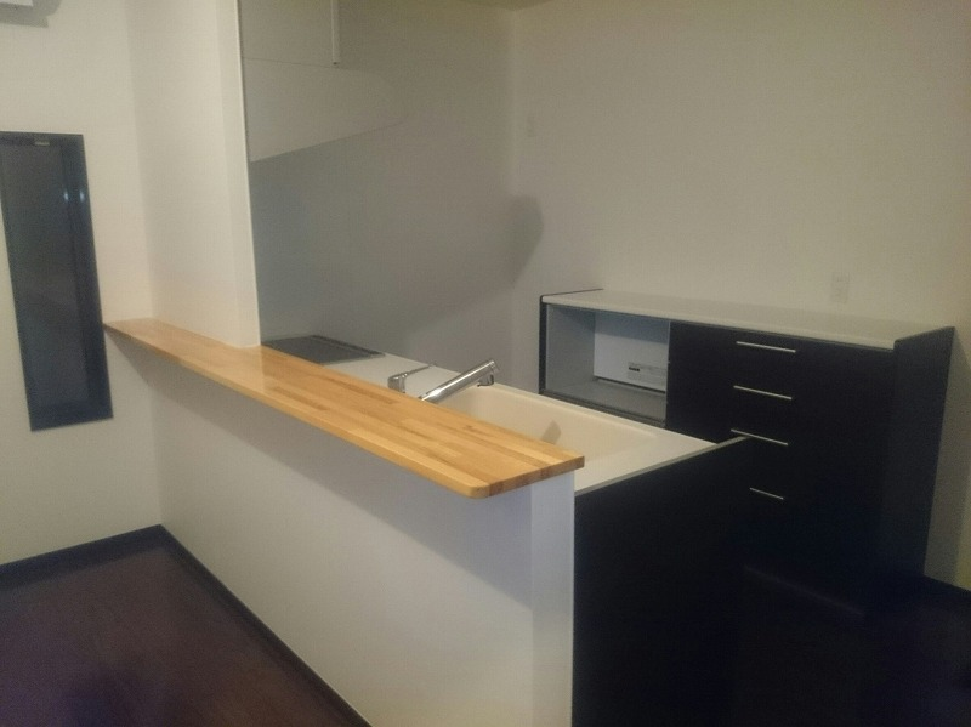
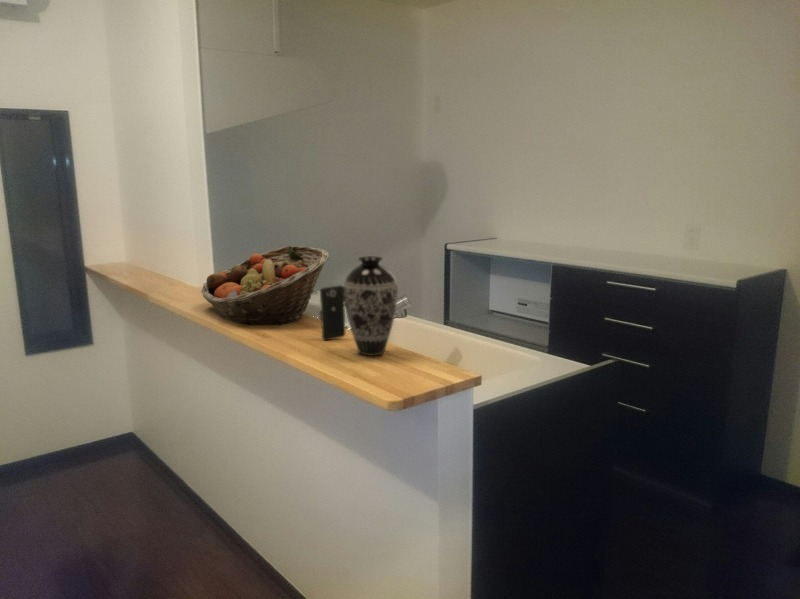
+ fruit basket [200,245,330,326]
+ smartphone [319,284,346,342]
+ decorative vase [343,255,399,357]
